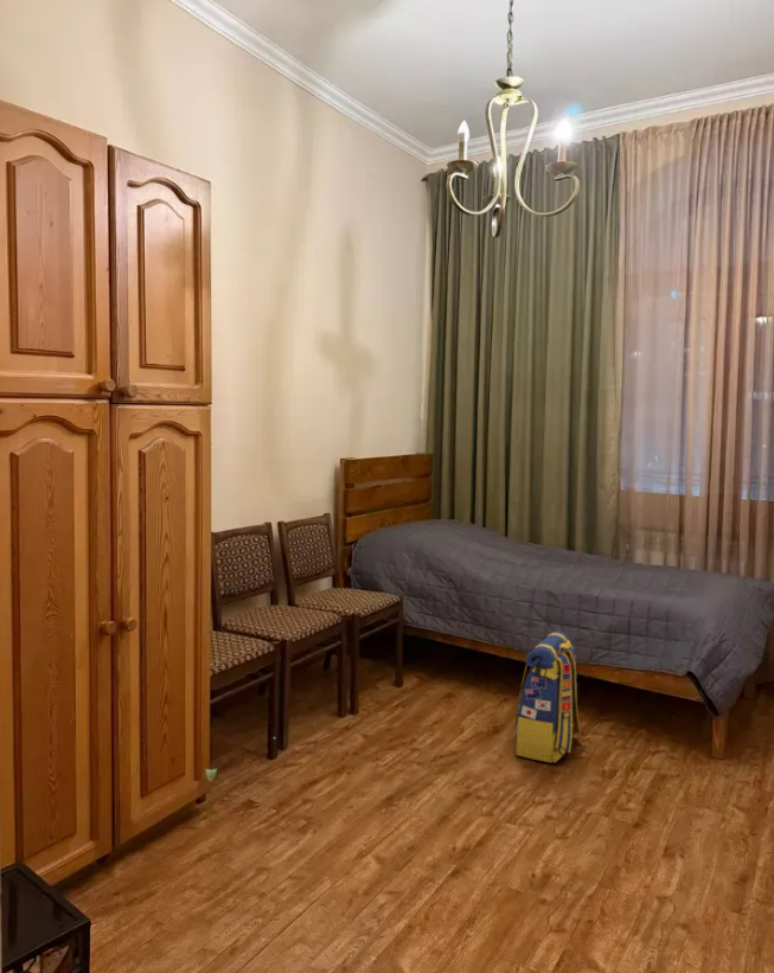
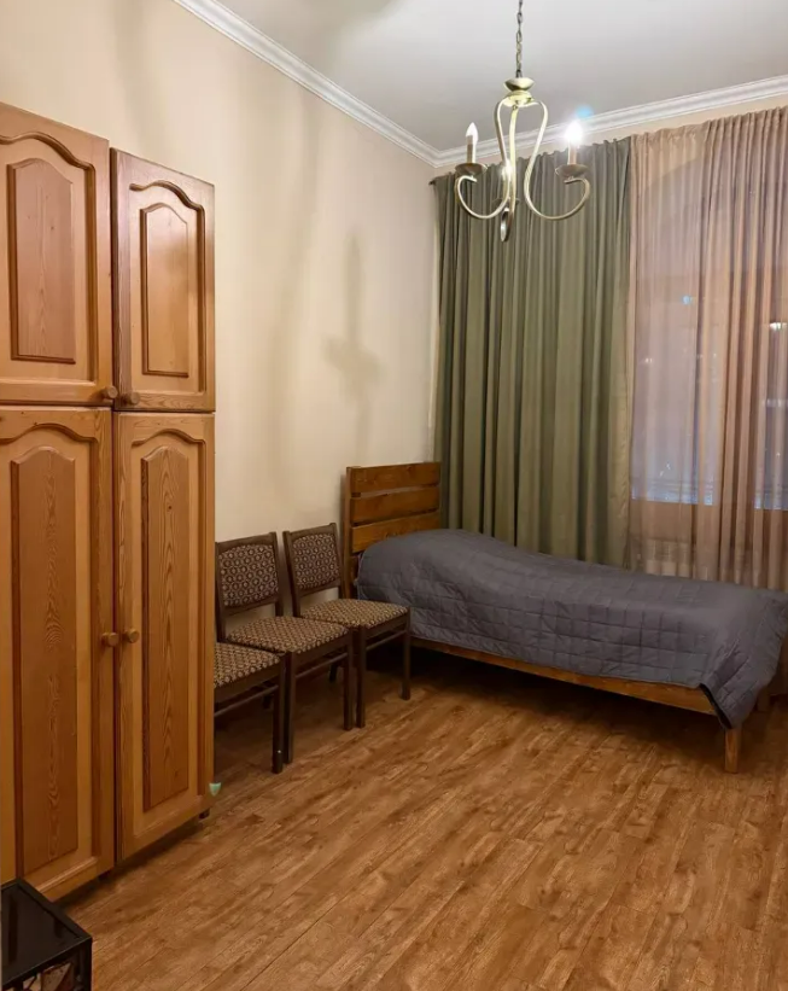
- backpack [513,630,582,764]
